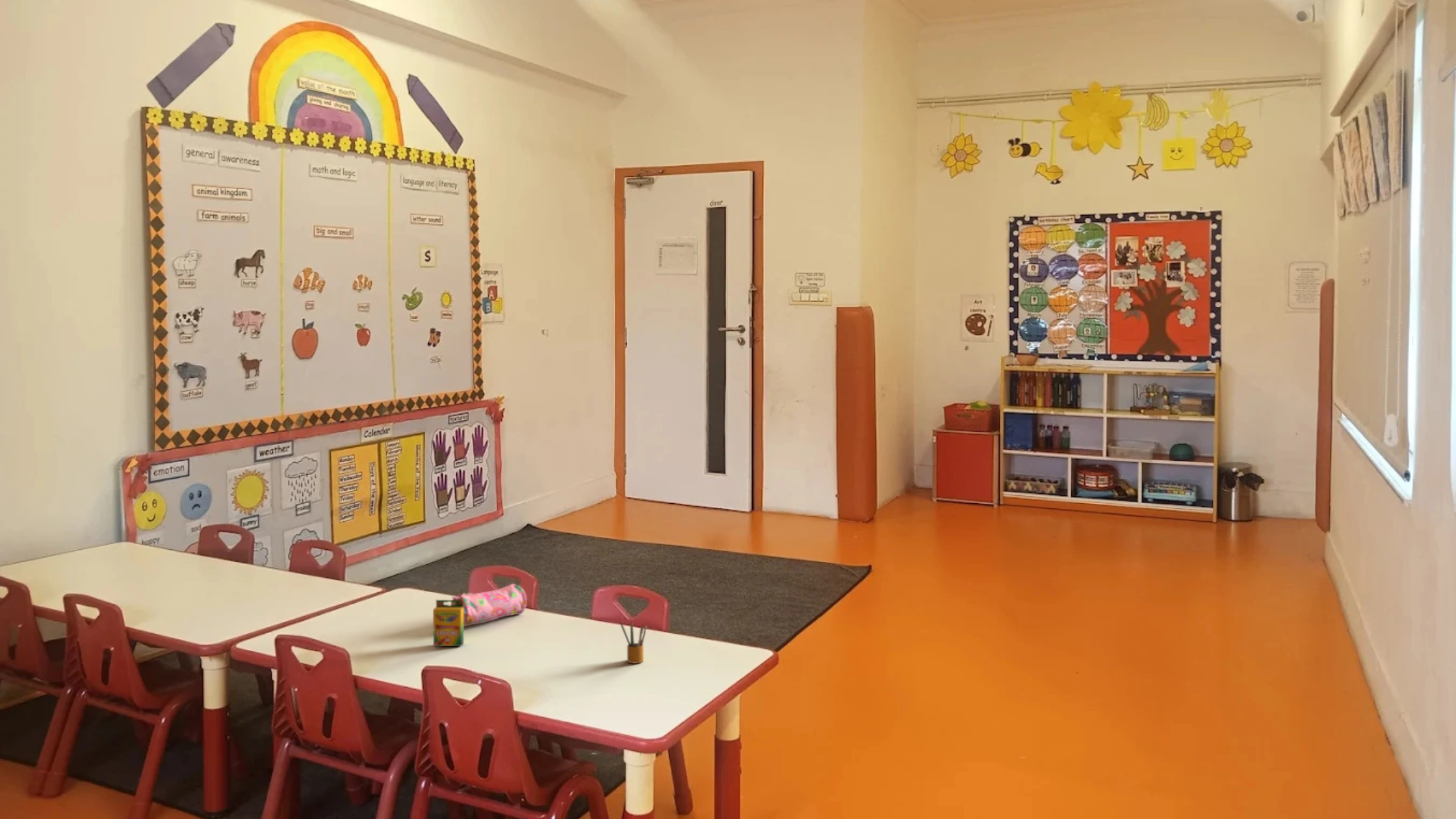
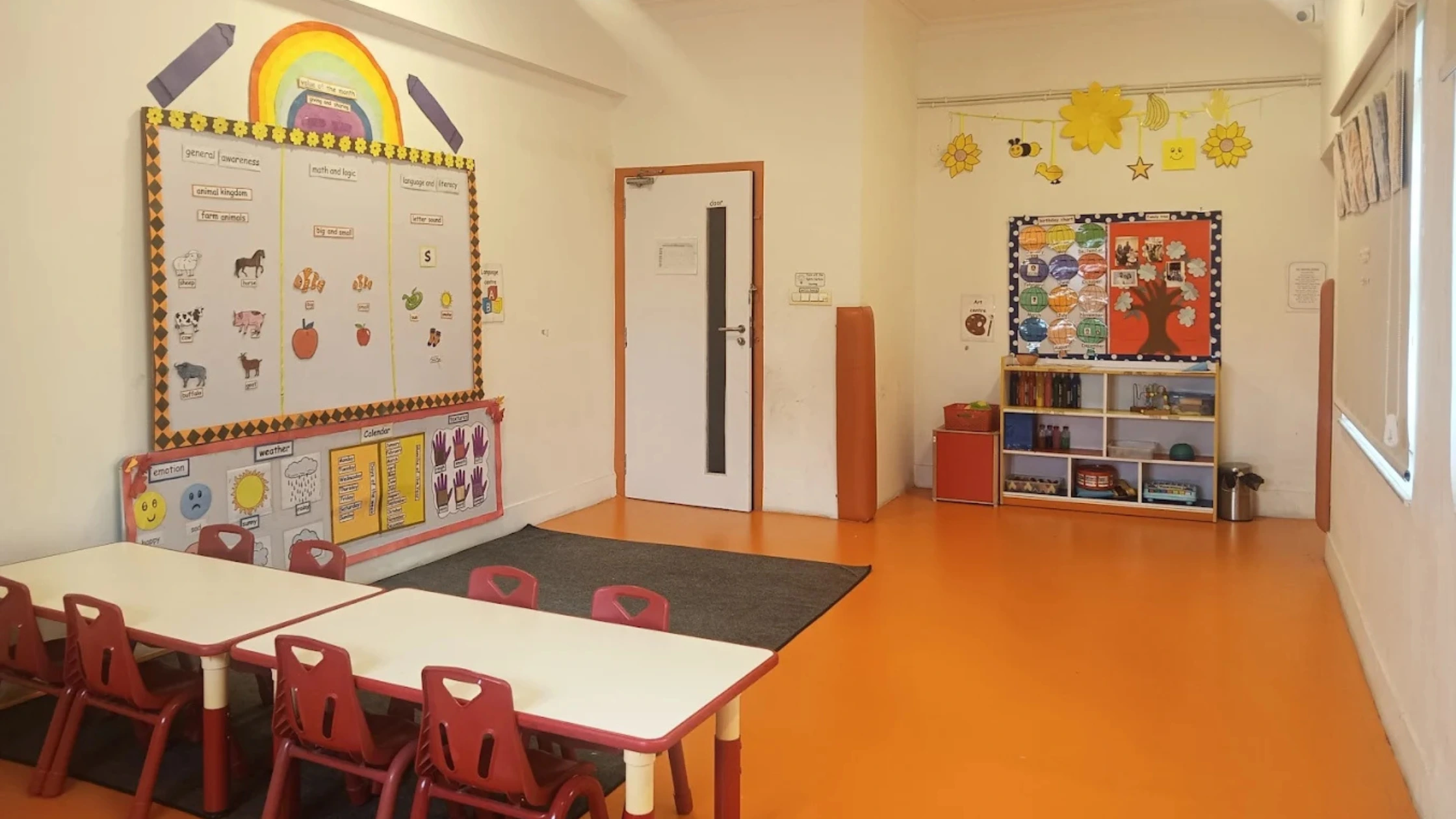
- pencil box [619,621,647,664]
- pencil case [450,583,528,627]
- crayon box [432,599,465,647]
